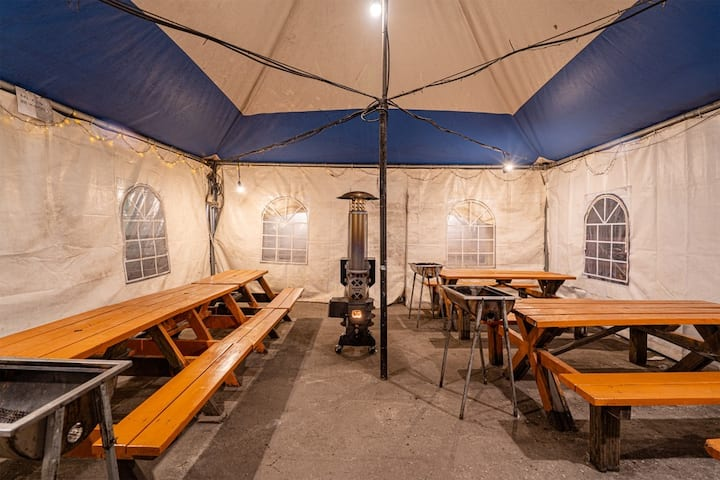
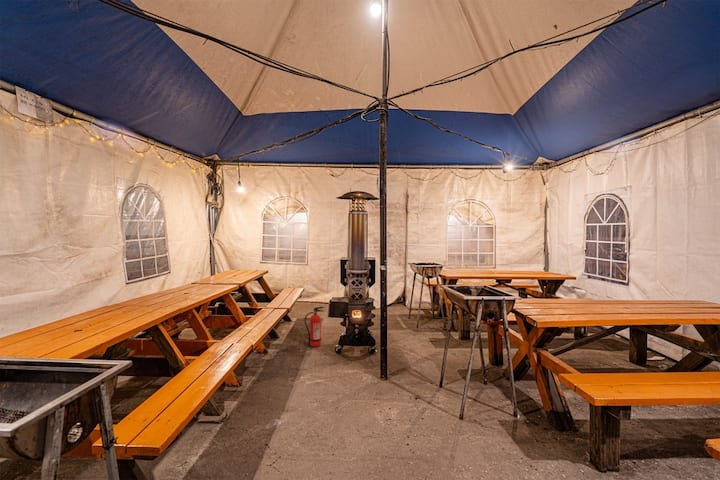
+ fire extinguisher [303,306,325,348]
